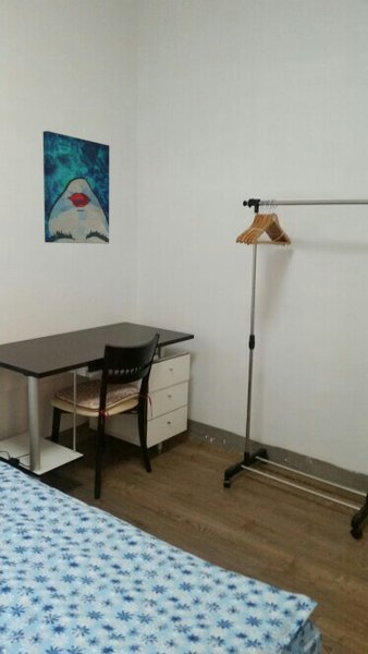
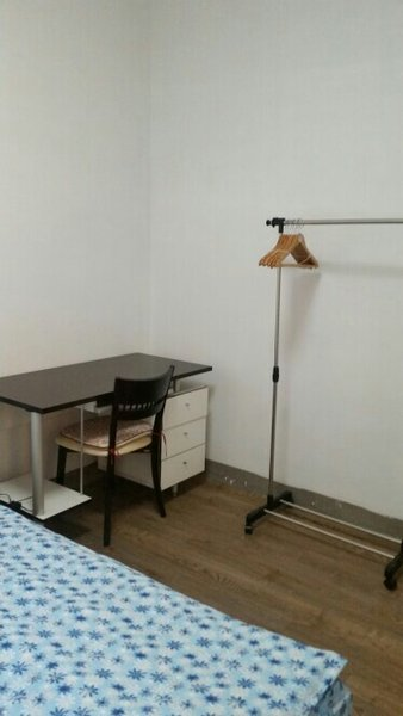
- wall art [42,130,110,245]
